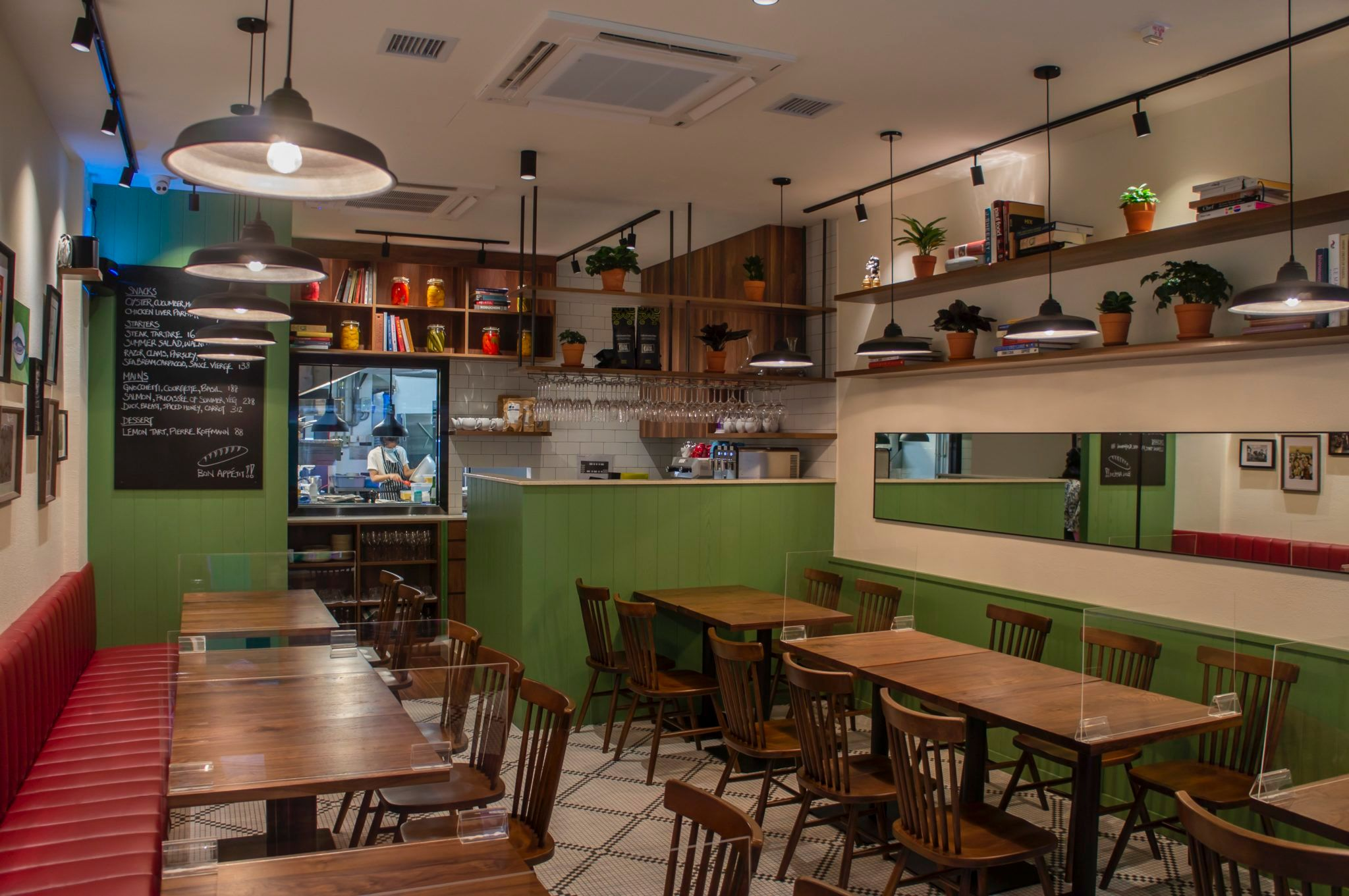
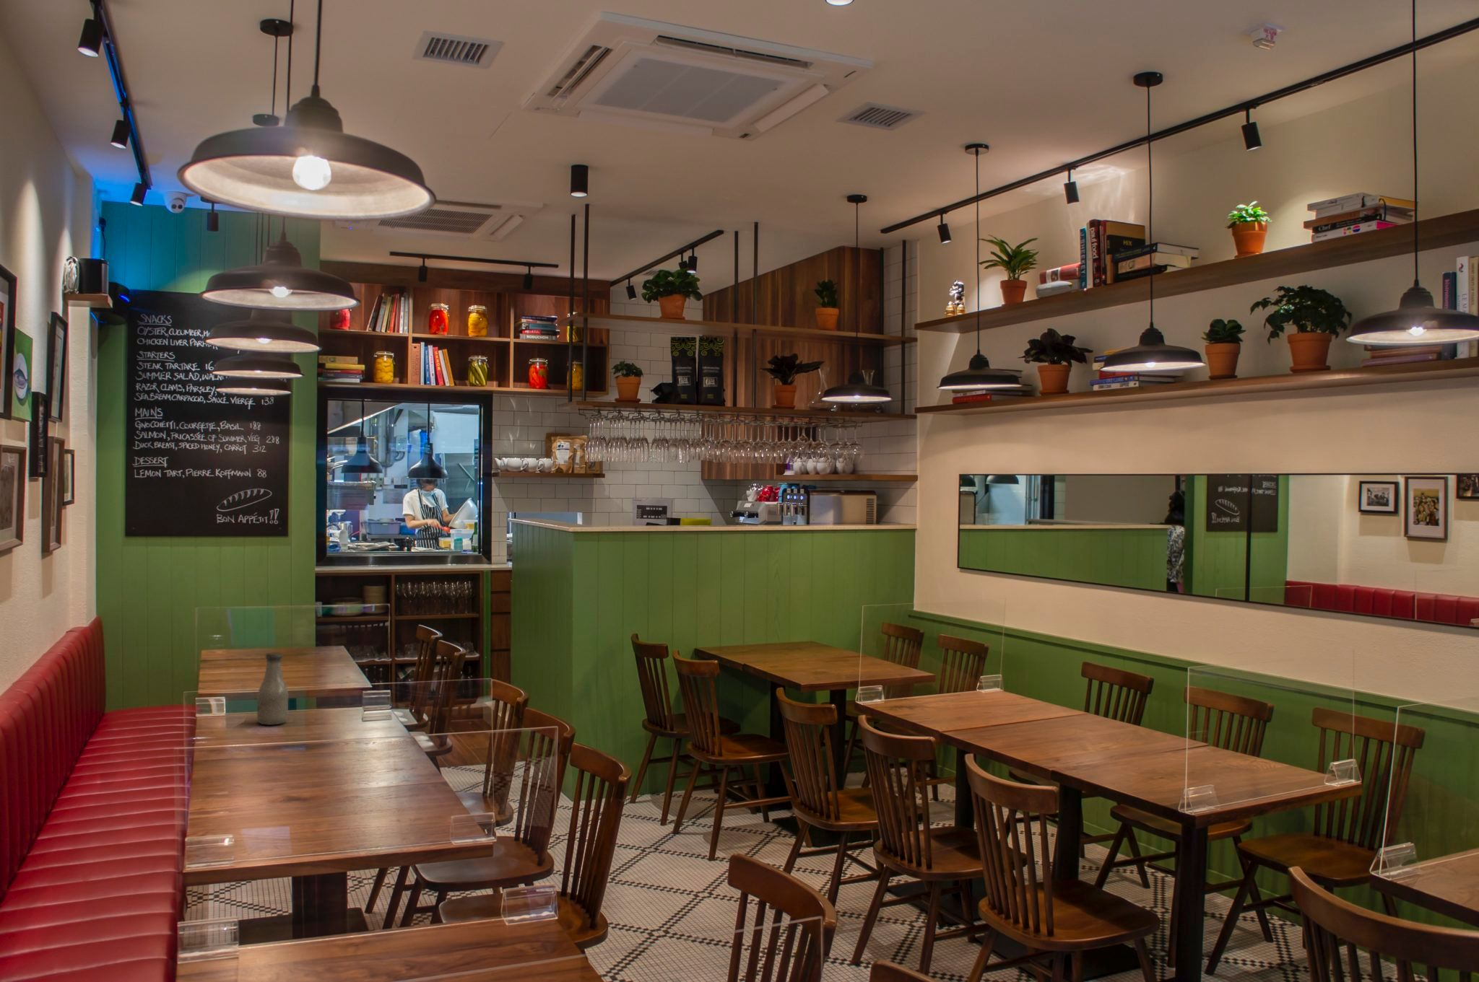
+ bottle [257,652,288,726]
